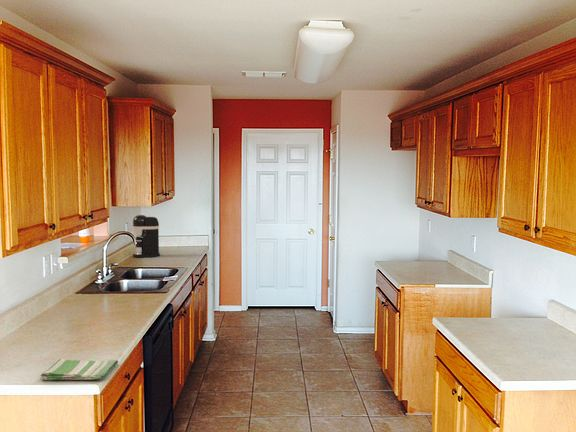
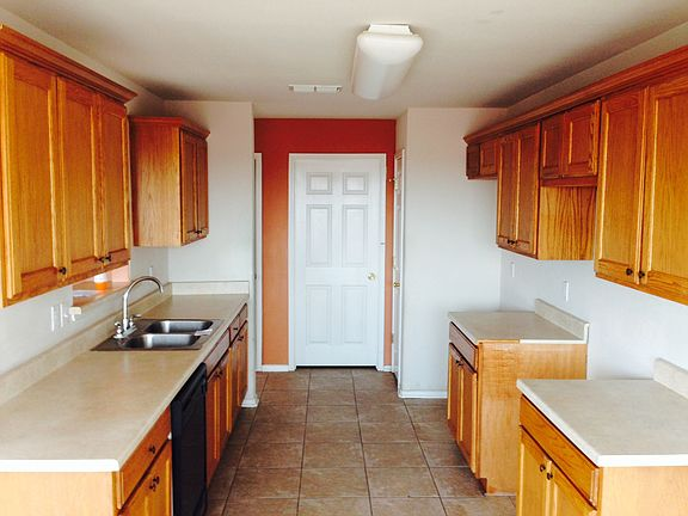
- dish towel [40,358,119,381]
- coffee maker [132,214,161,258]
